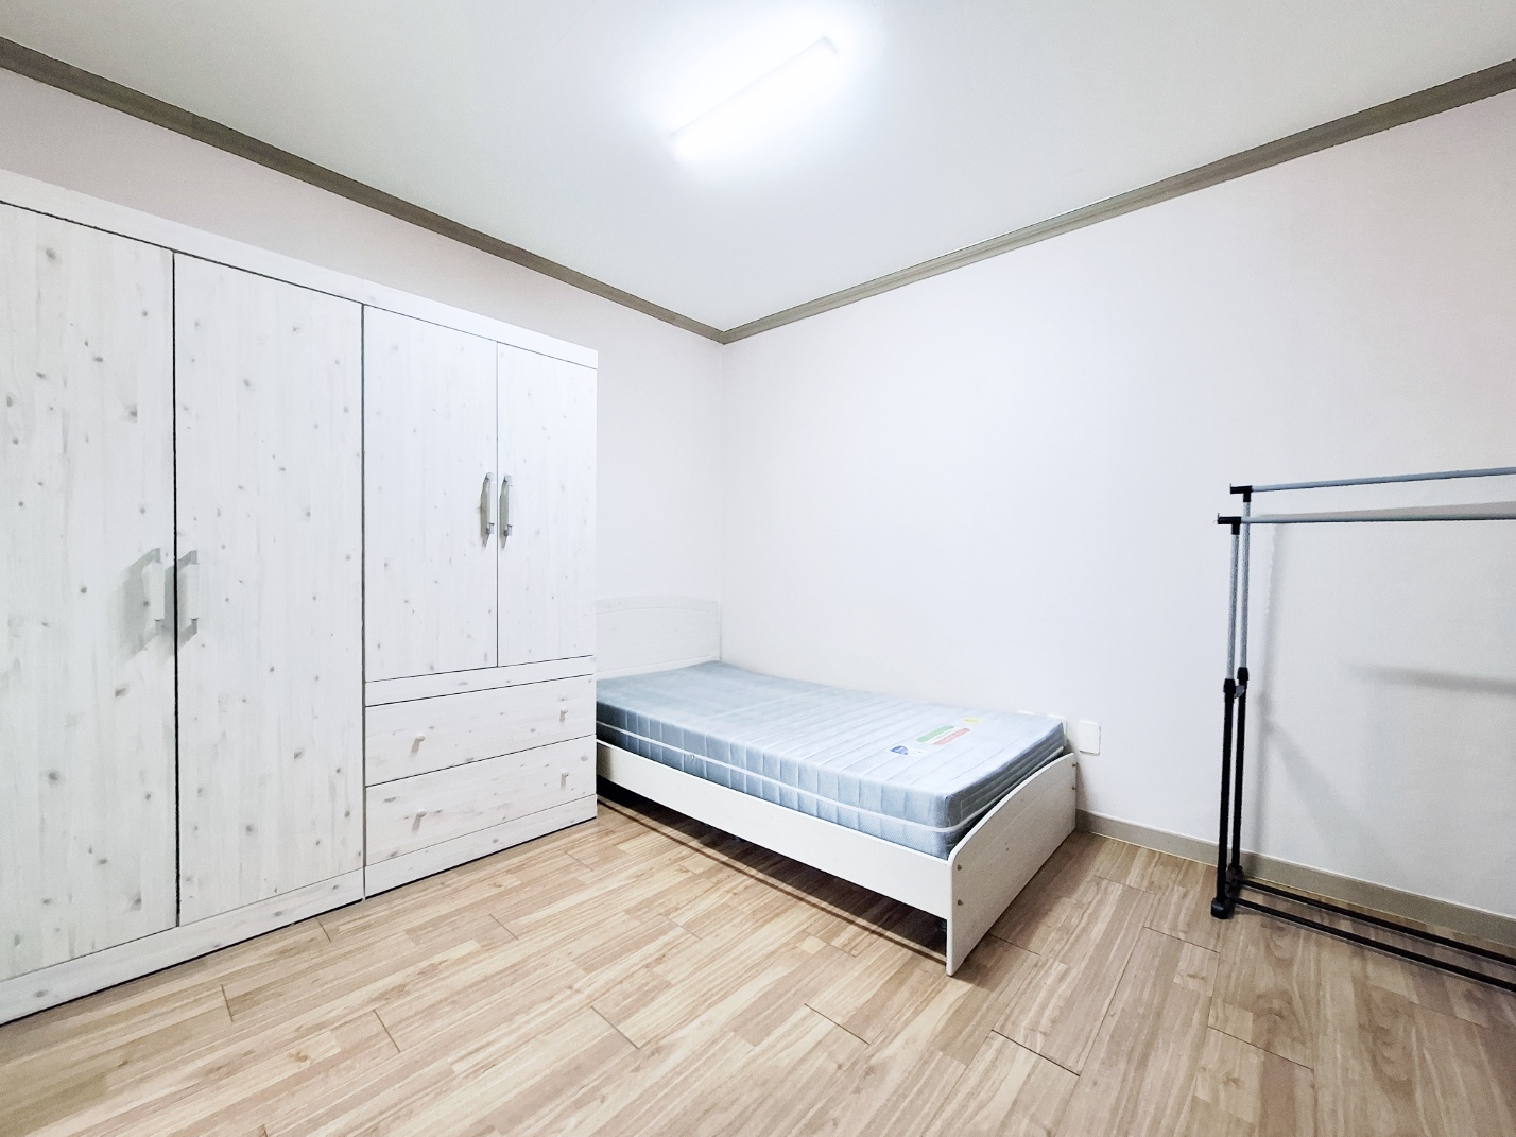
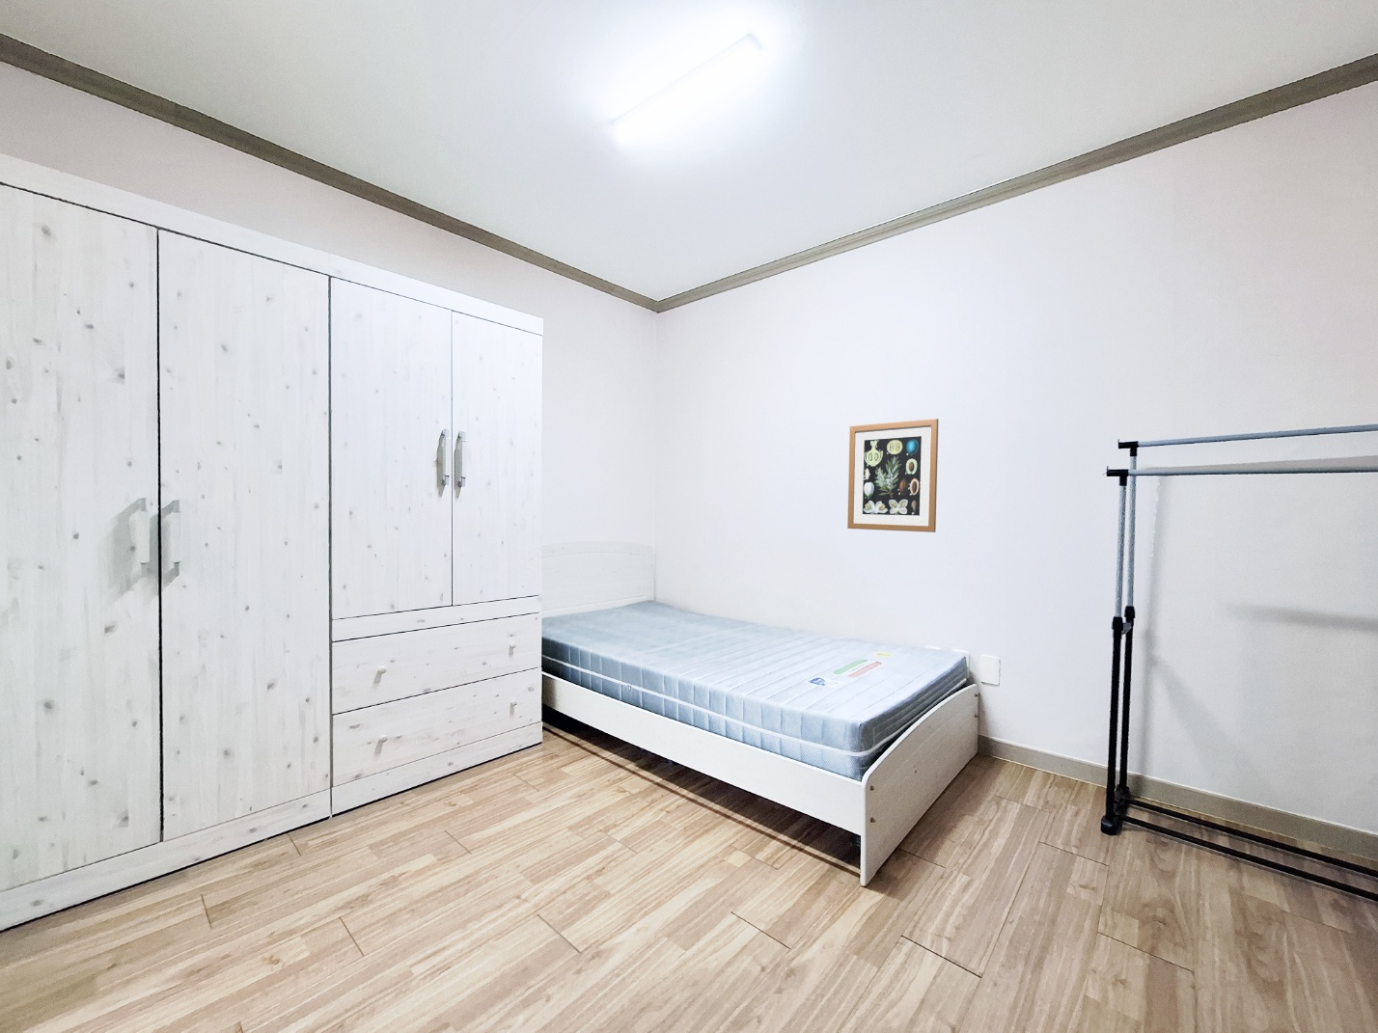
+ wall art [846,418,939,534]
